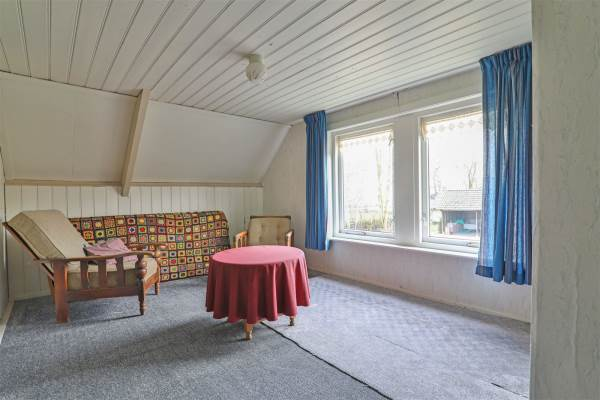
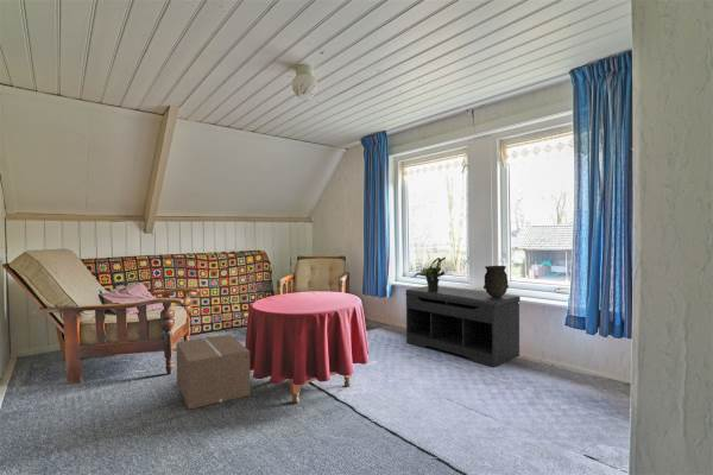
+ potted plant [412,256,447,292]
+ bench [404,285,522,368]
+ ceramic vessel [482,265,510,298]
+ cardboard box [176,334,251,411]
